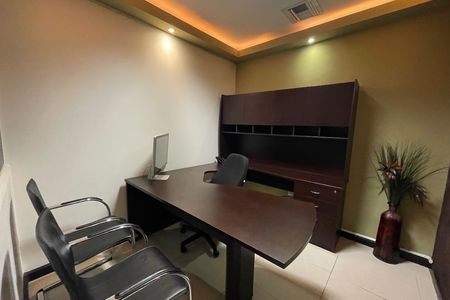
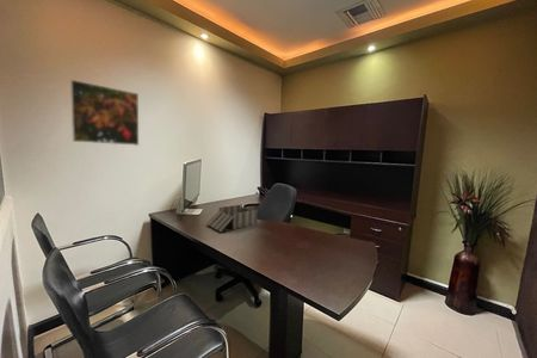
+ desk organizer [205,204,259,233]
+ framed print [69,79,140,147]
